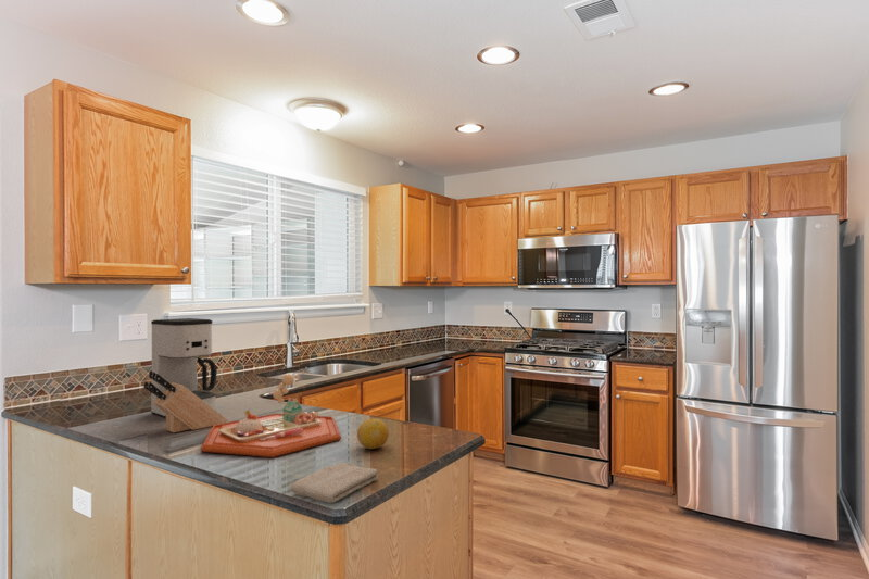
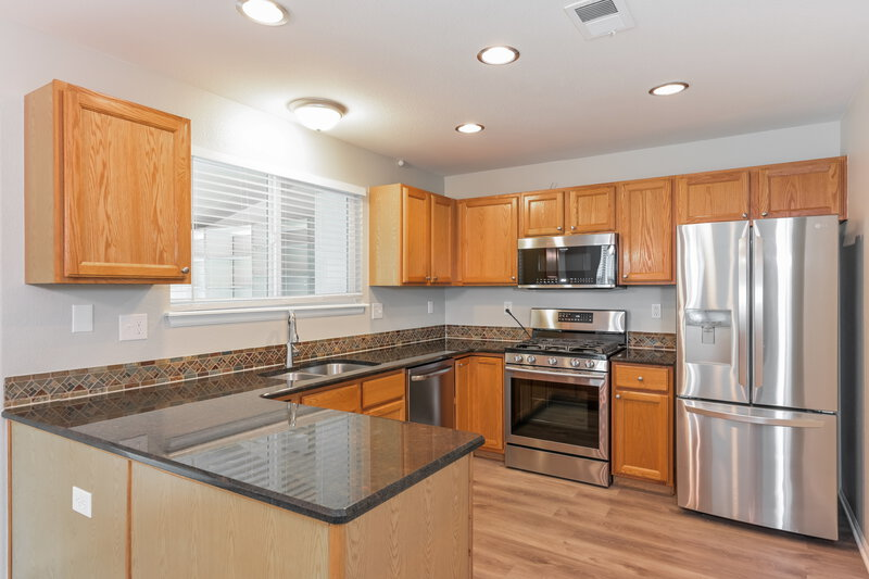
- washcloth [290,462,379,504]
- food tray [200,366,342,458]
- knife block [142,369,229,433]
- fruit [356,418,390,450]
- coffee maker [150,317,218,419]
